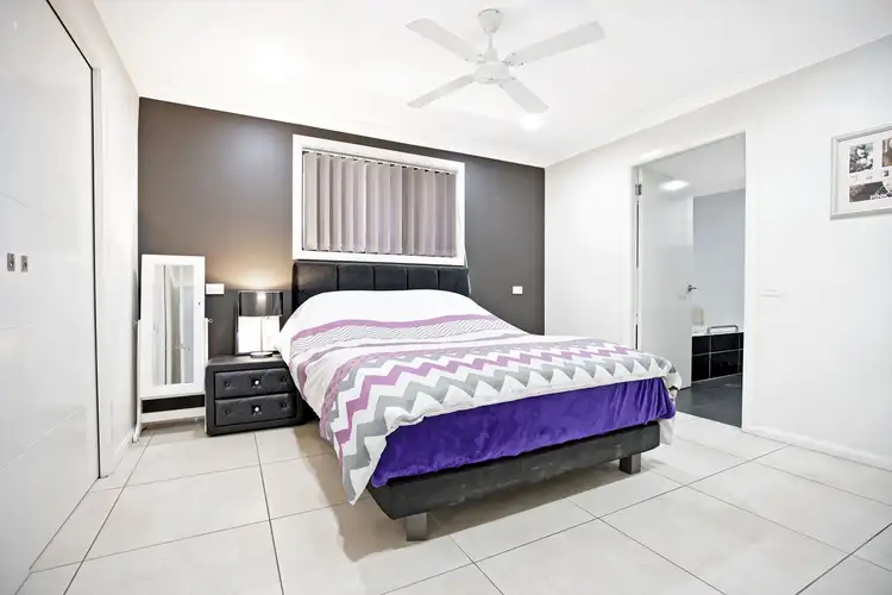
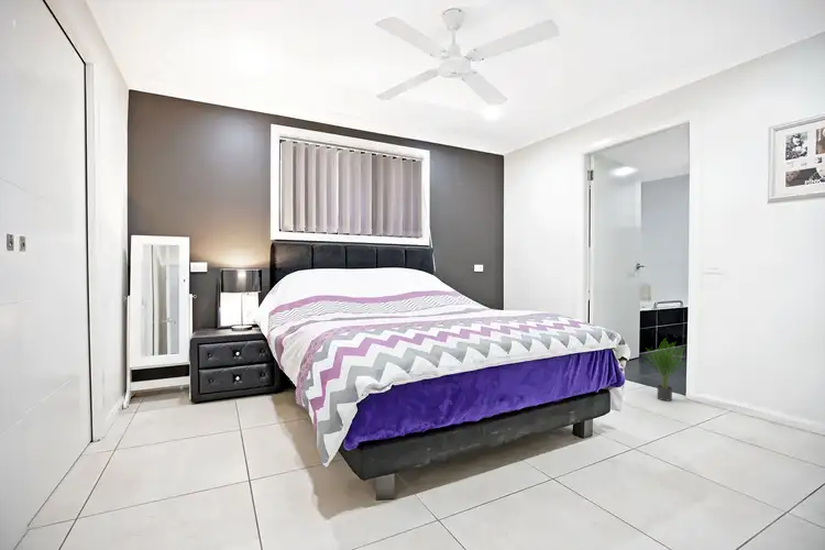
+ potted plant [641,339,688,403]
